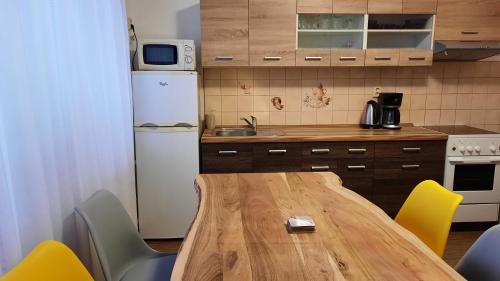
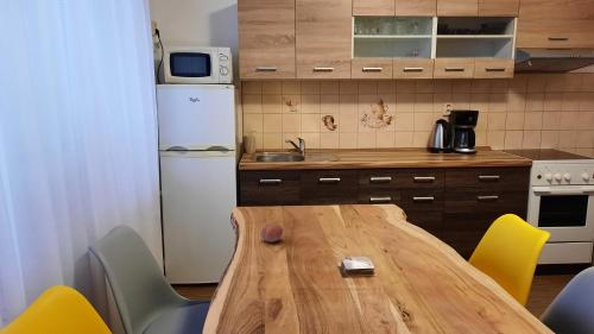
+ fruit [259,219,284,244]
